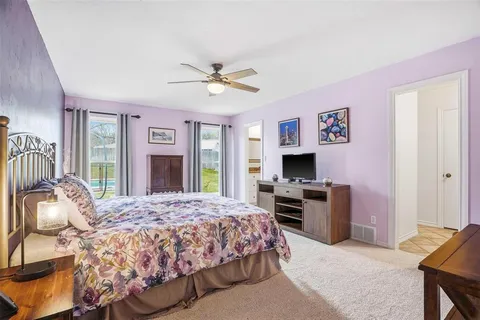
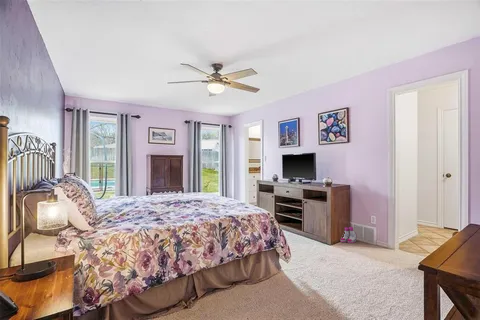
+ boots [340,226,358,244]
